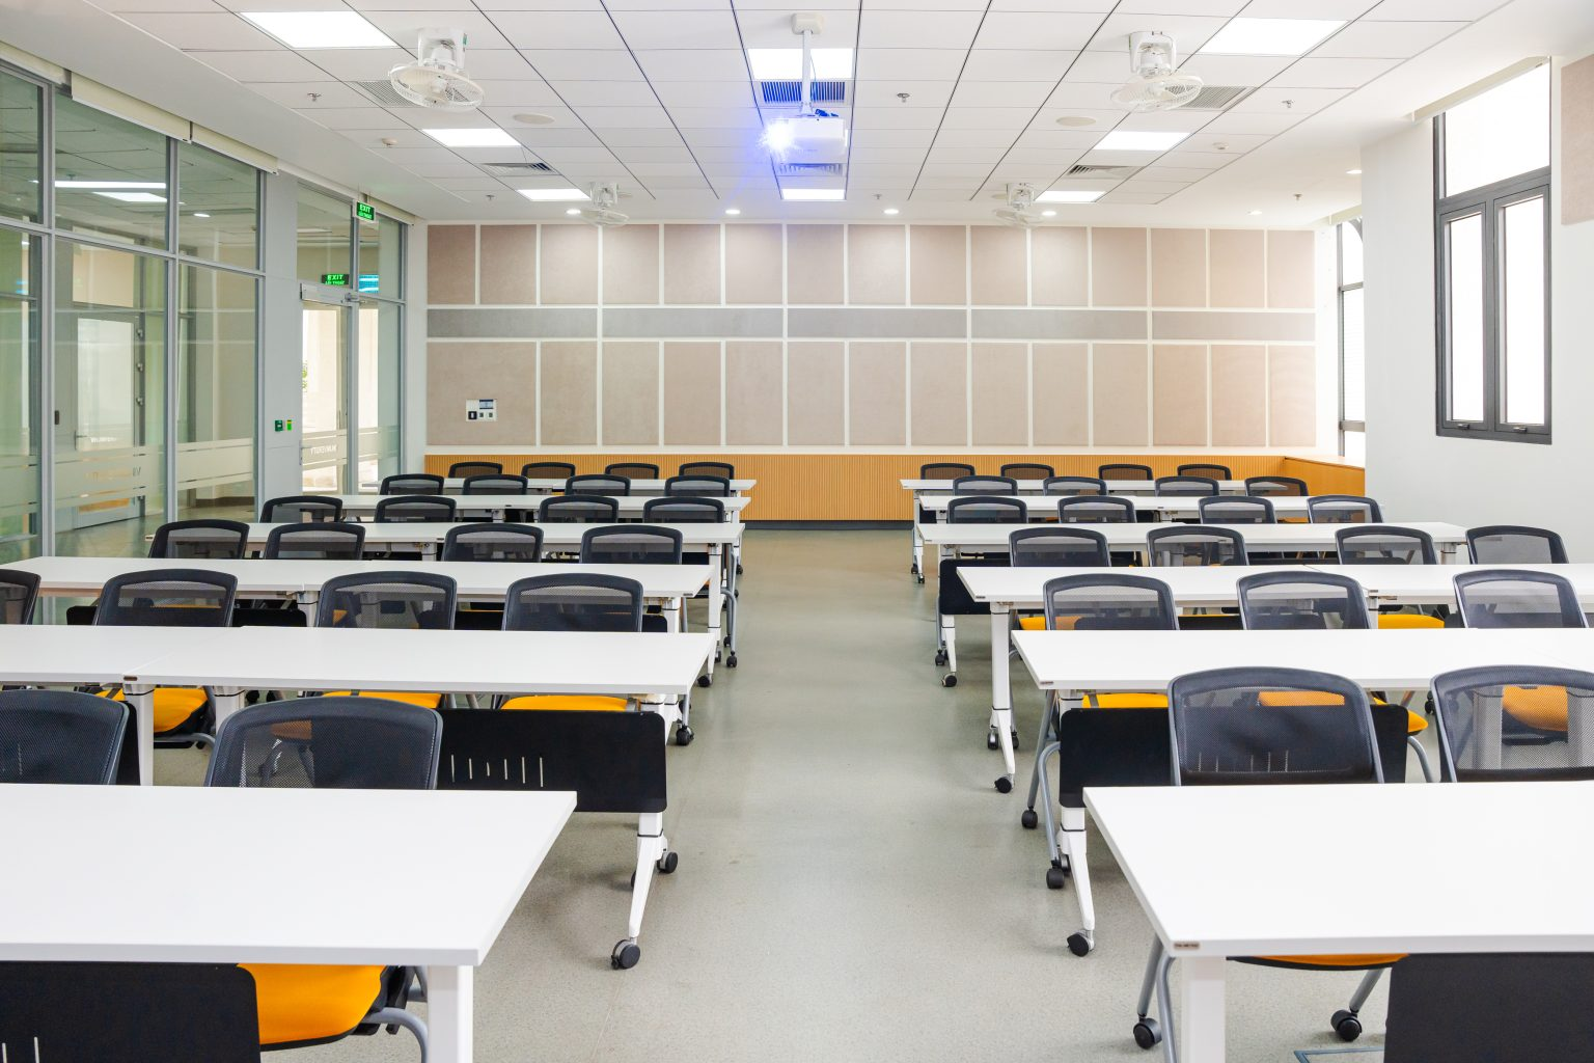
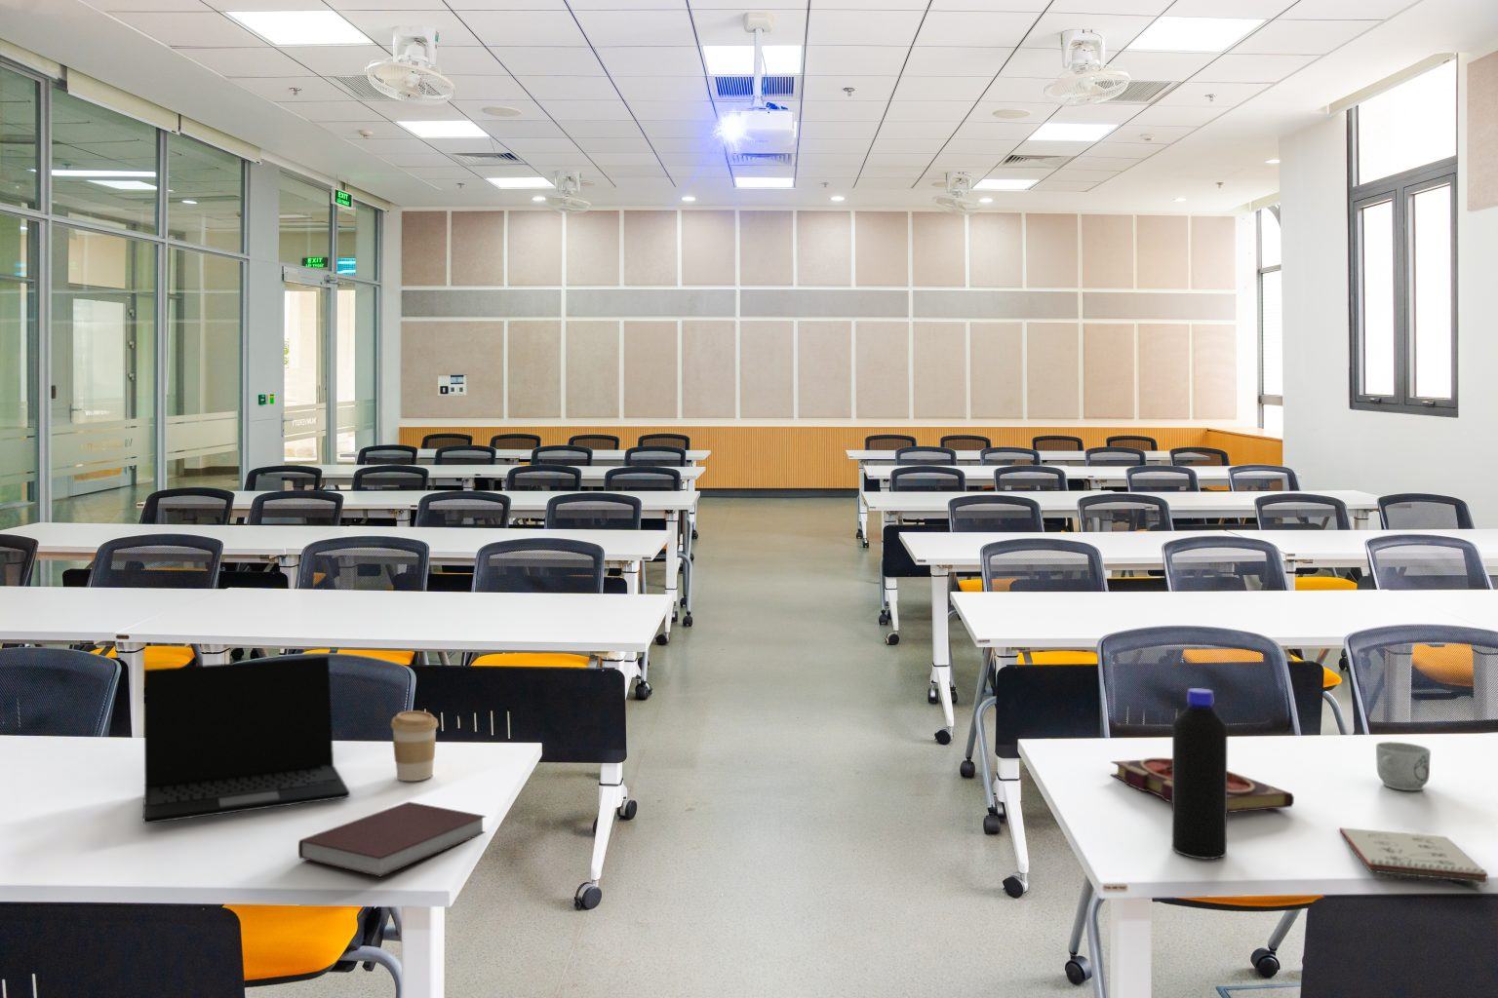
+ bottle [1171,687,1229,861]
+ mug [1375,741,1432,792]
+ laptop [143,655,351,824]
+ book [1110,757,1295,814]
+ notebook [298,801,487,878]
+ coffee cup [390,710,439,782]
+ notepad [1339,826,1489,888]
